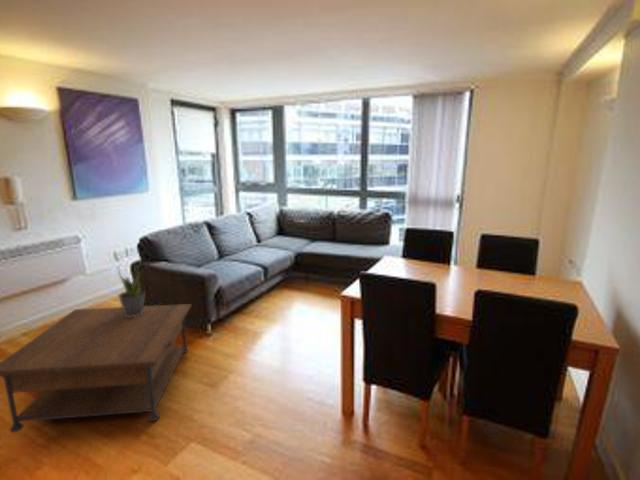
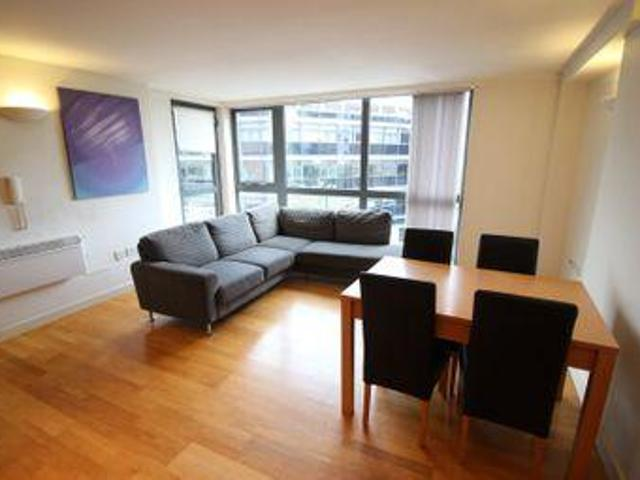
- potted plant [117,266,146,318]
- coffee table [0,303,193,434]
